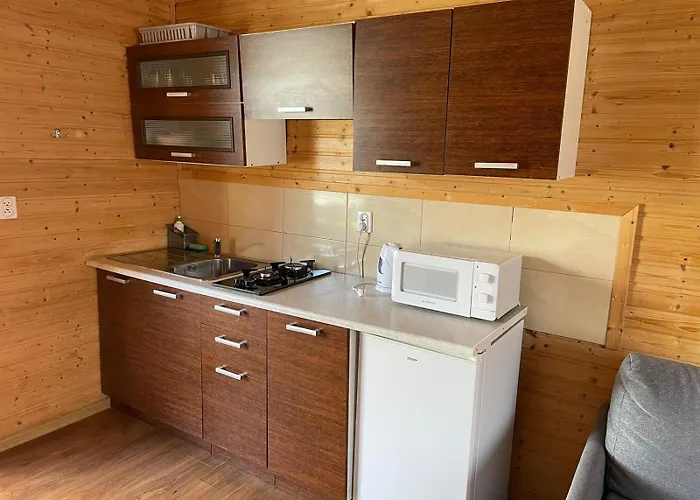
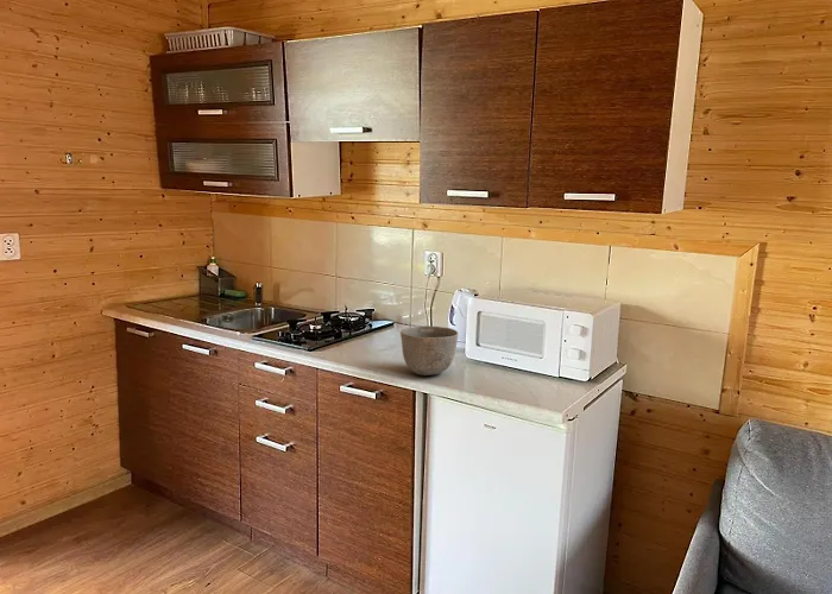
+ bowl [399,324,459,377]
